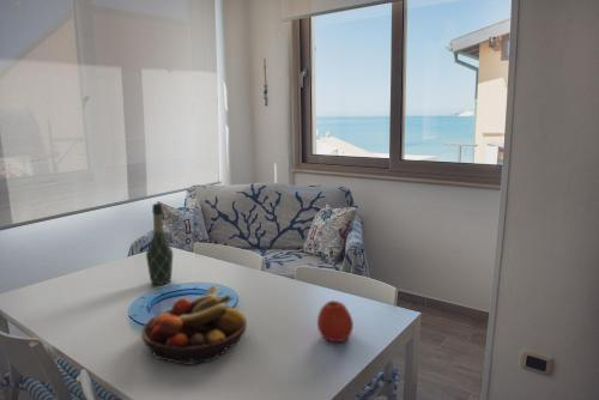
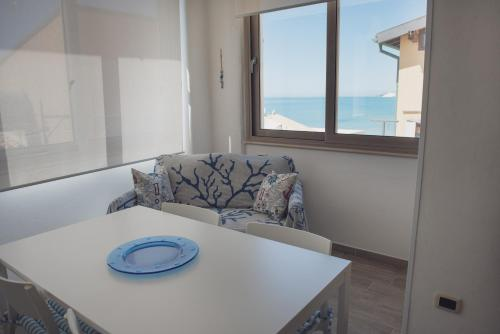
- fruit bowl [140,283,248,366]
- wine bottle [145,202,174,286]
- apple [316,299,355,343]
